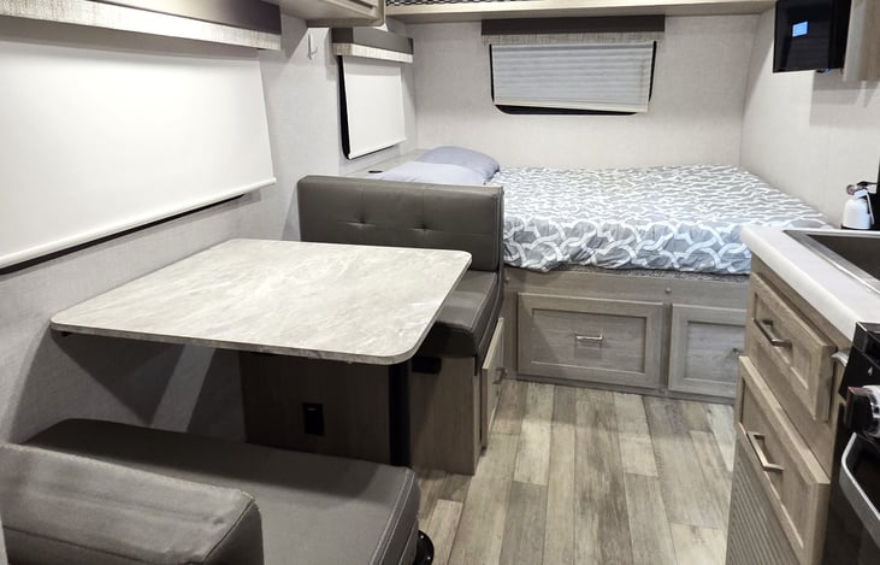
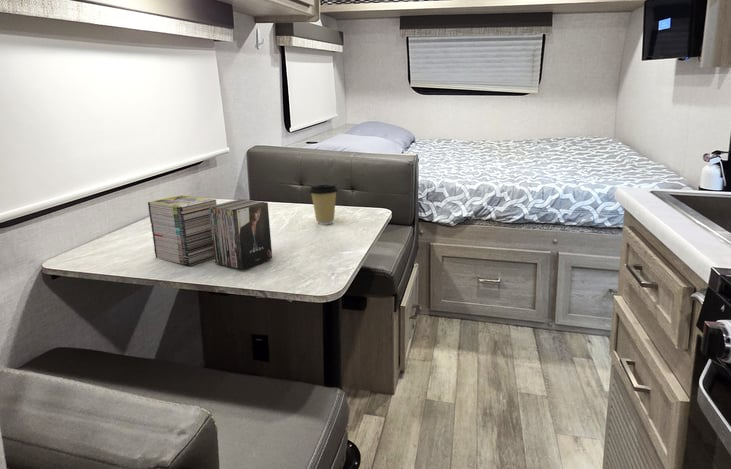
+ magazine [147,194,273,270]
+ coffee cup [308,184,339,226]
